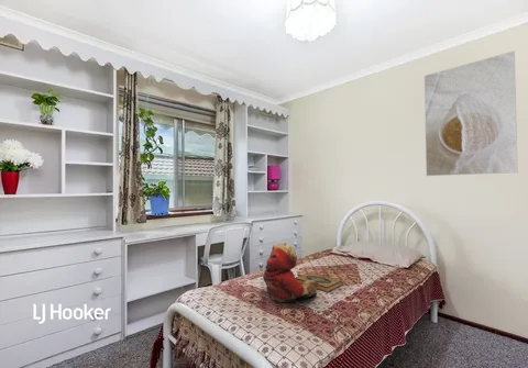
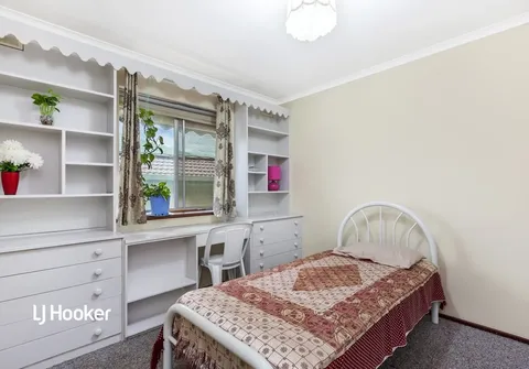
- hardback book [295,271,343,293]
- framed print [424,49,519,177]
- teddy bear [262,242,319,303]
